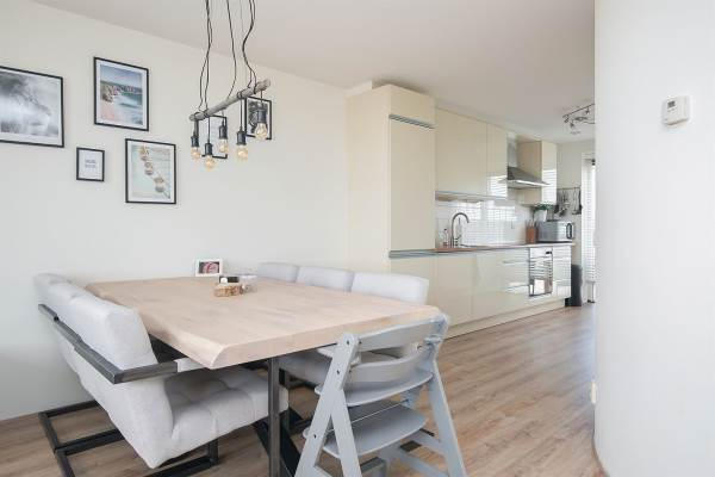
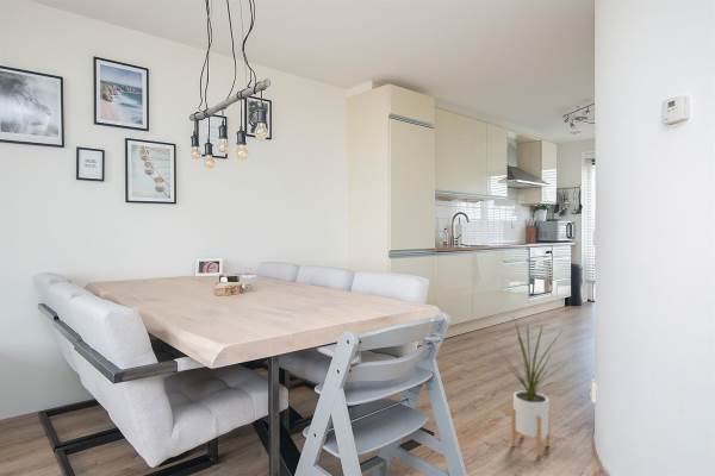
+ house plant [492,315,571,457]
